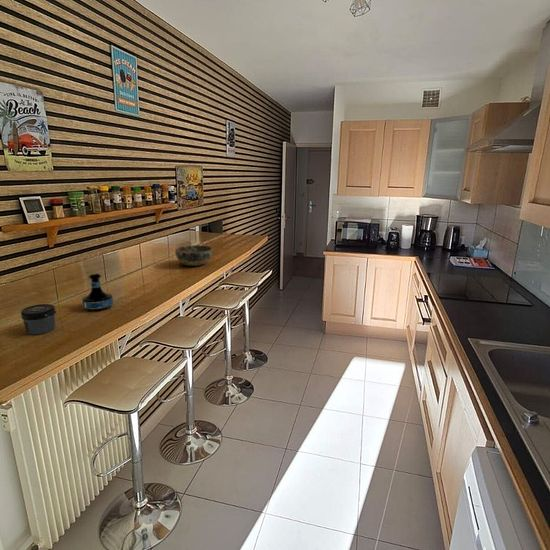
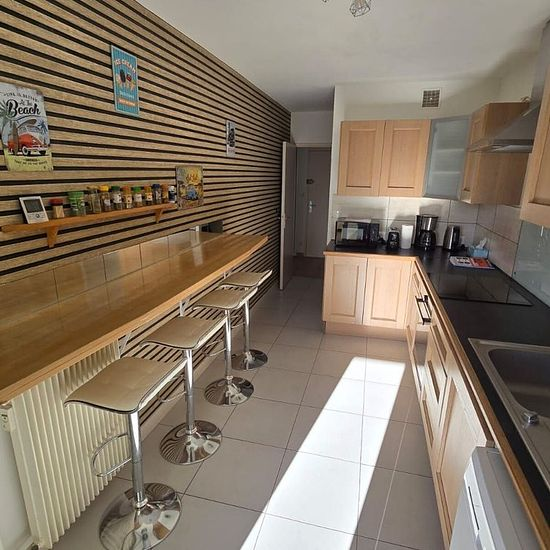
- tequila bottle [81,272,114,312]
- jar [20,303,57,335]
- bowl [174,244,213,267]
